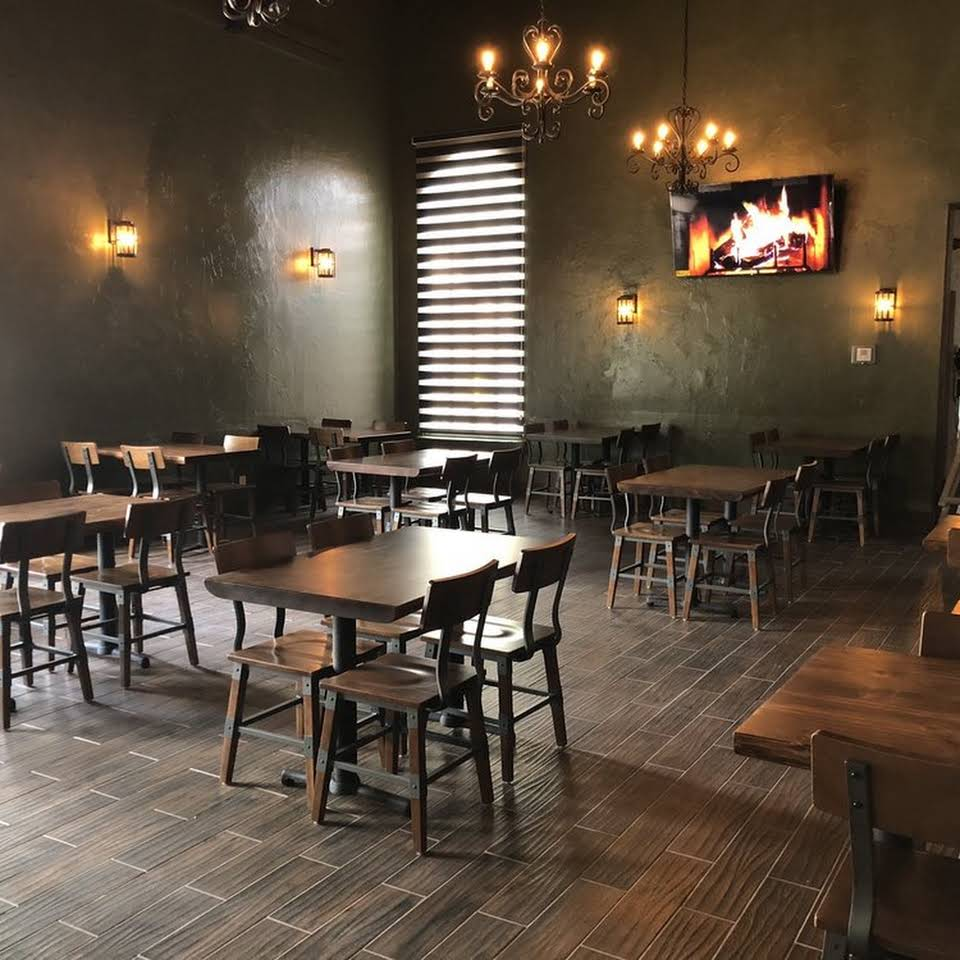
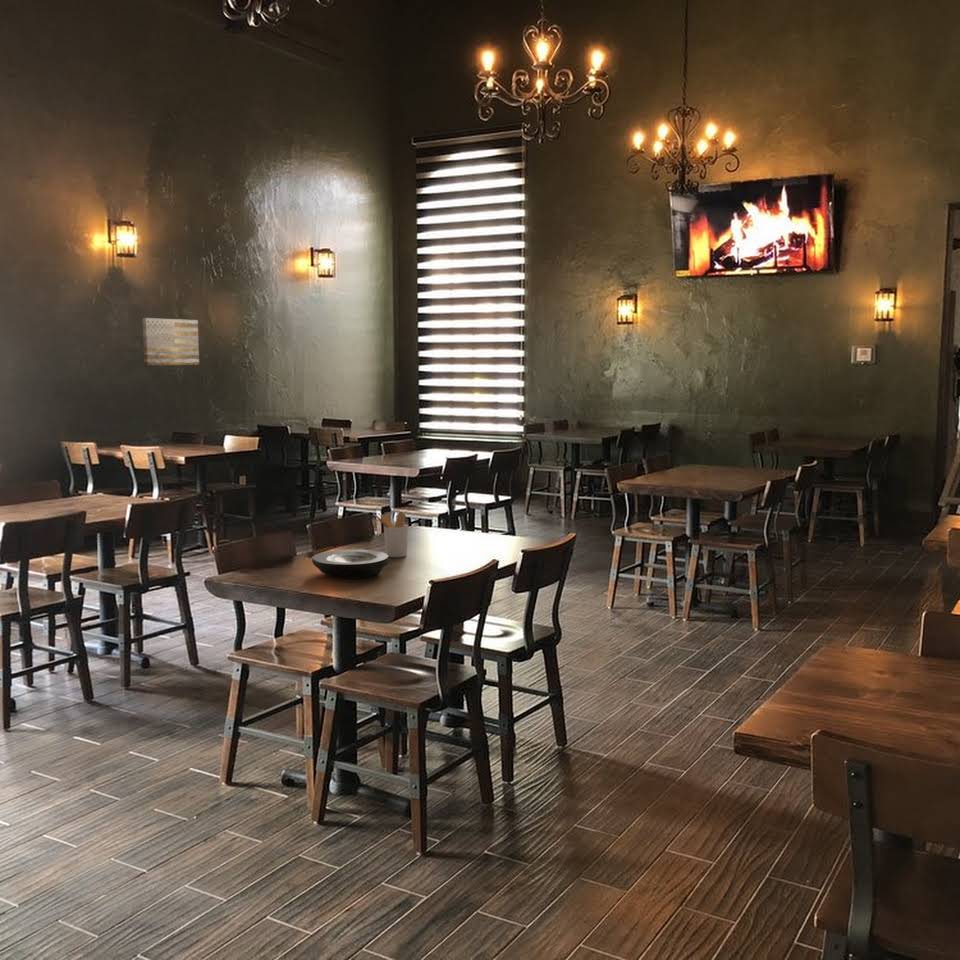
+ plate [311,549,390,580]
+ utensil holder [372,511,409,558]
+ wall art [142,317,200,366]
